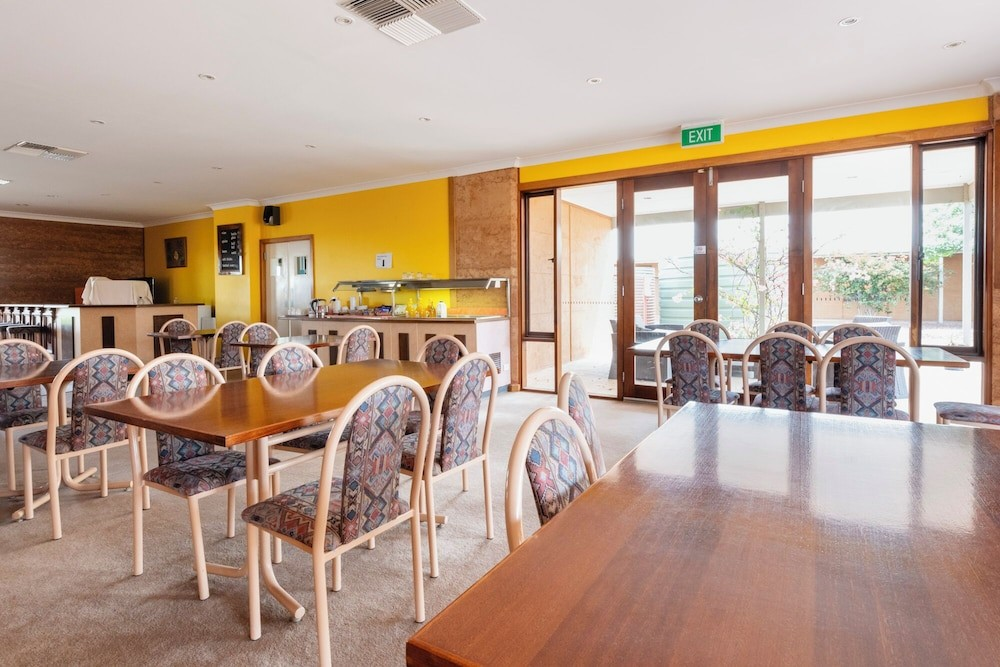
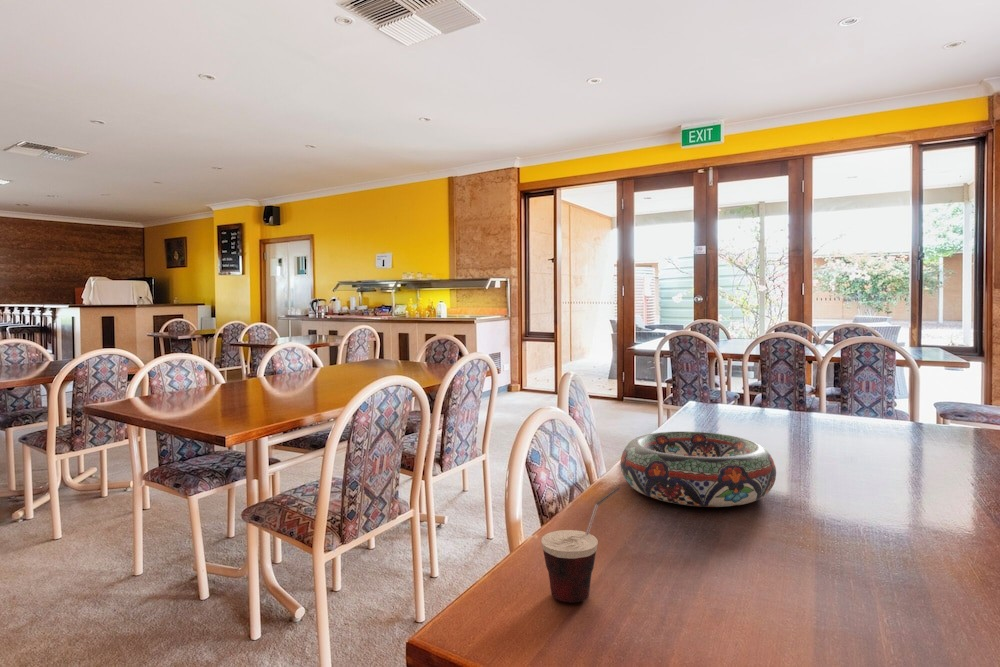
+ decorative bowl [620,431,777,508]
+ cup [540,486,621,604]
